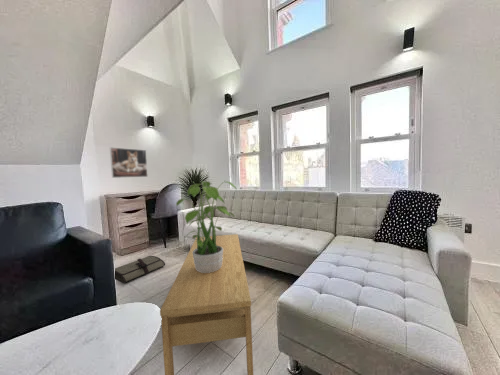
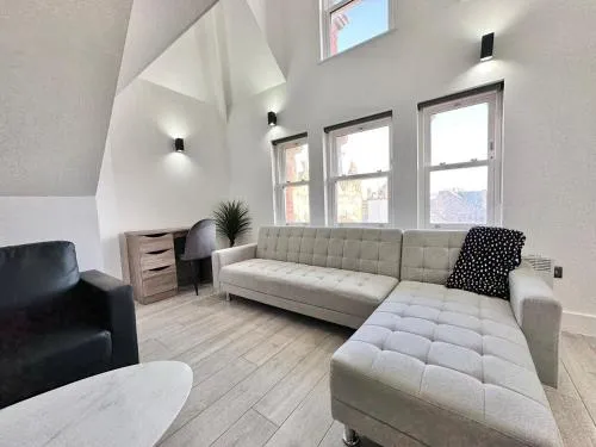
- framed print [109,146,149,179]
- potted plant [175,180,237,273]
- tool roll [114,255,166,284]
- coffee table [159,233,254,375]
